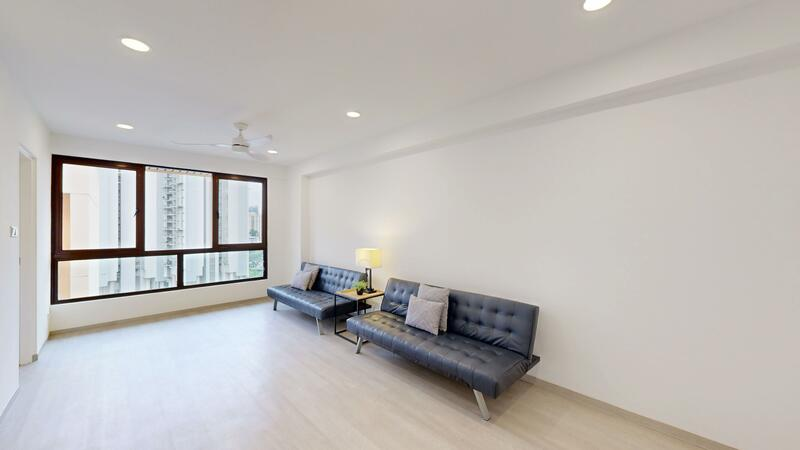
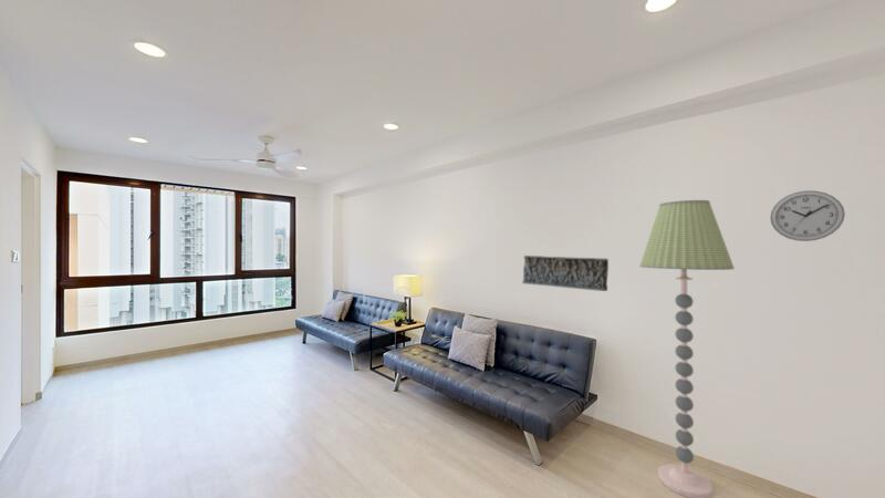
+ floor lamp [638,199,736,498]
+ wall relief [521,255,610,292]
+ wall clock [769,189,846,242]
